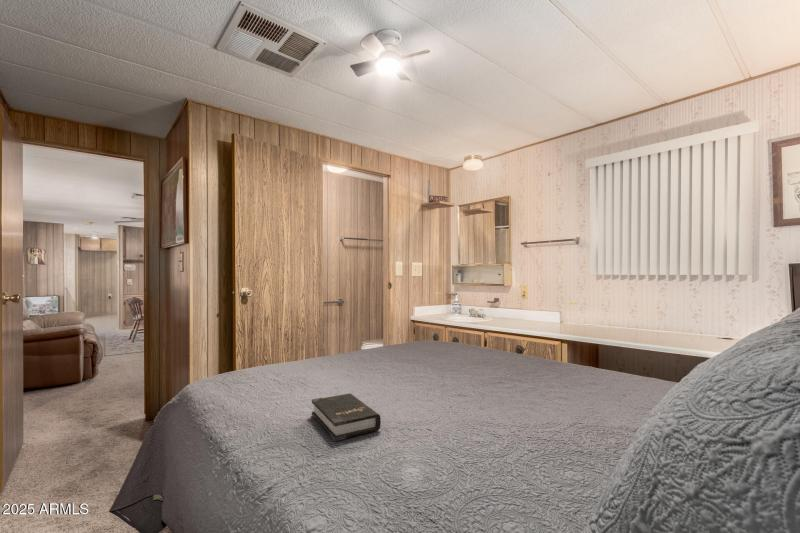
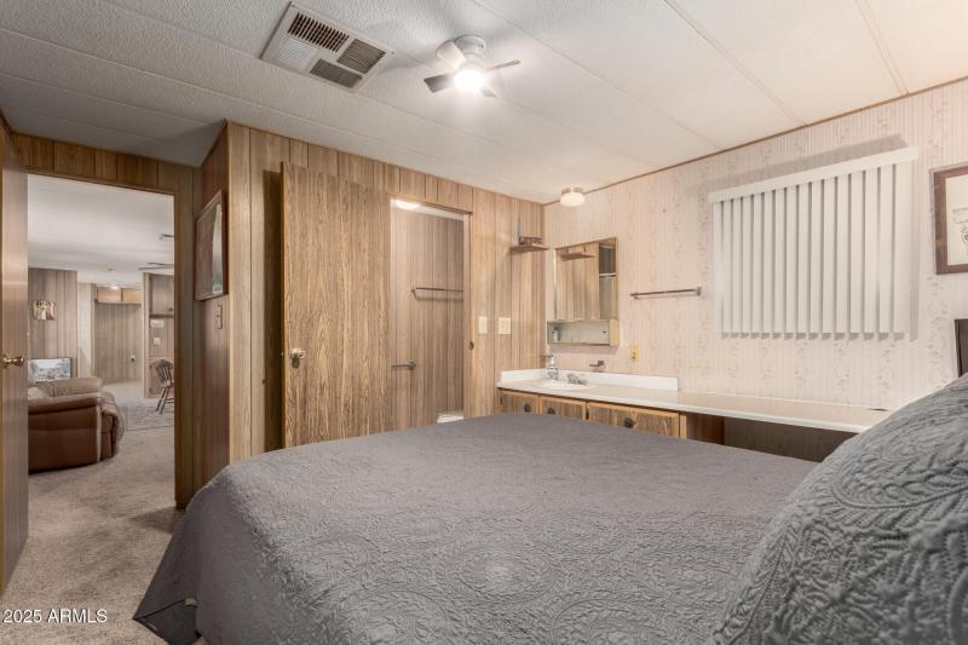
- hardback book [311,393,382,442]
